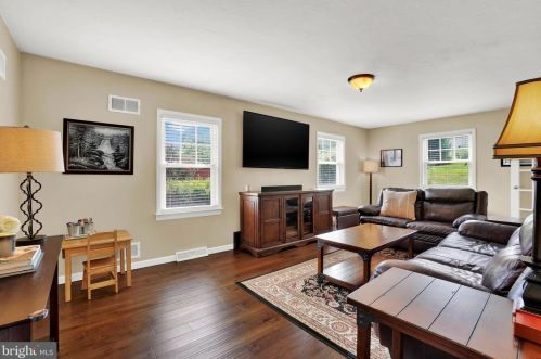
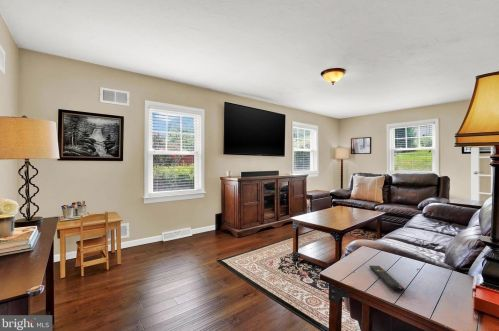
+ remote control [368,265,406,293]
